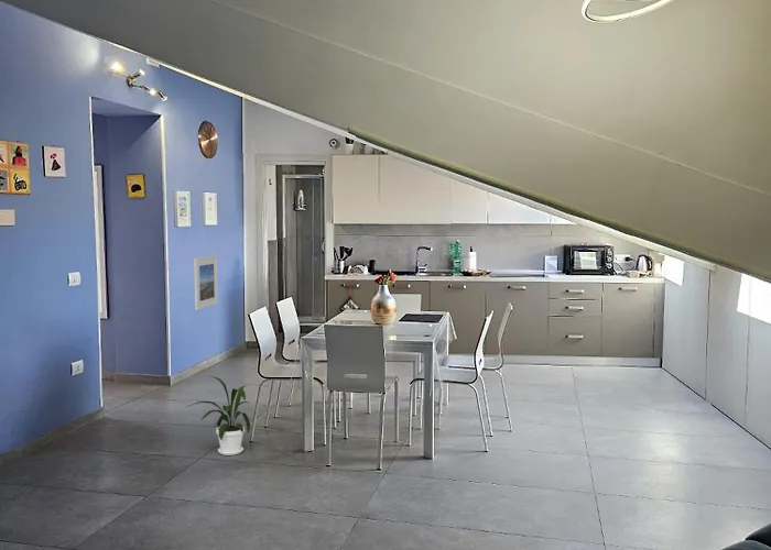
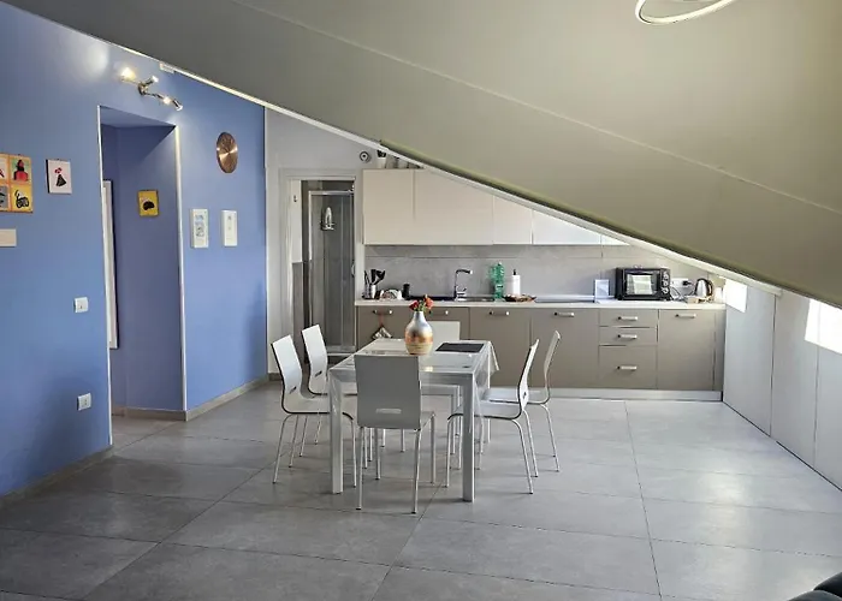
- house plant [185,375,251,457]
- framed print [193,254,219,311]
